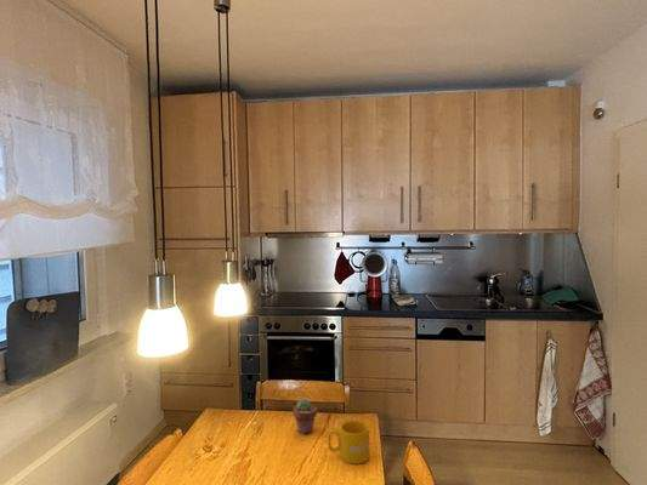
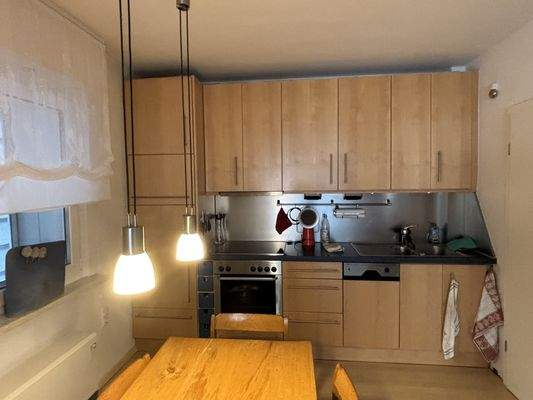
- potted succulent [293,398,318,435]
- mug [327,420,371,466]
